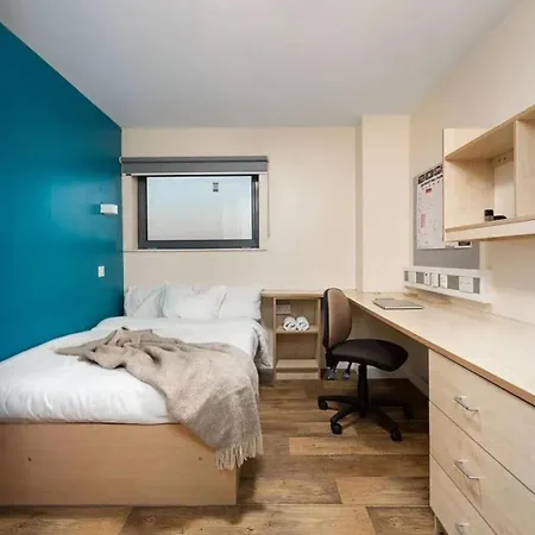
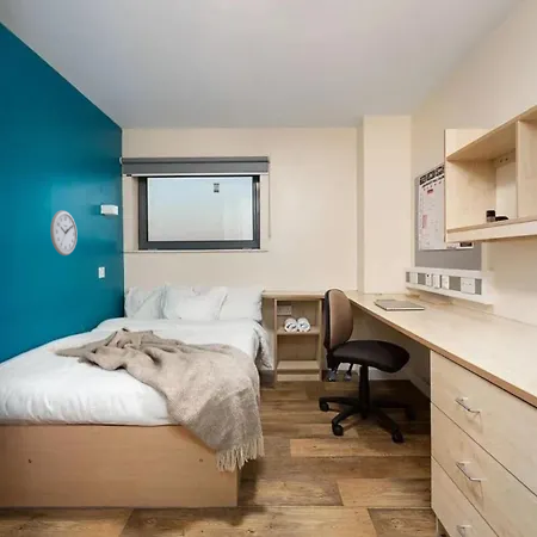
+ wall clock [49,209,79,257]
